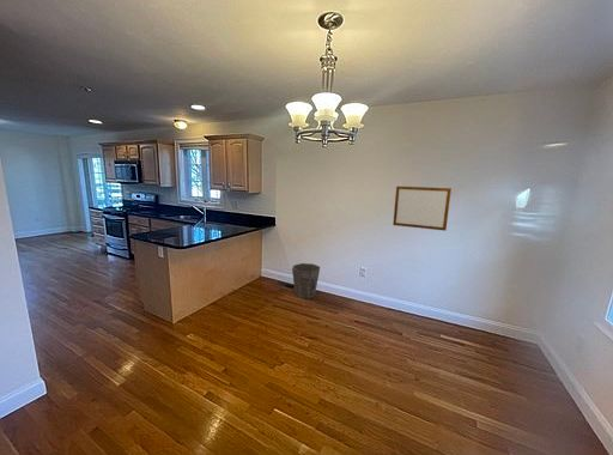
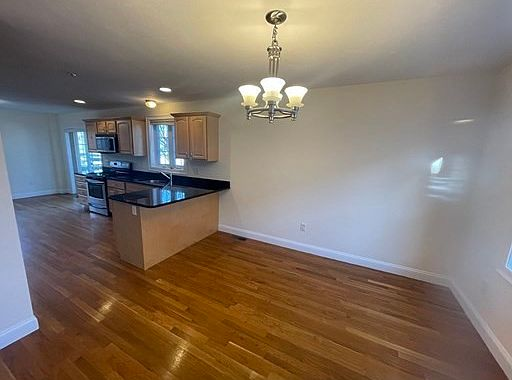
- waste bin [291,262,321,299]
- writing board [392,186,453,232]
